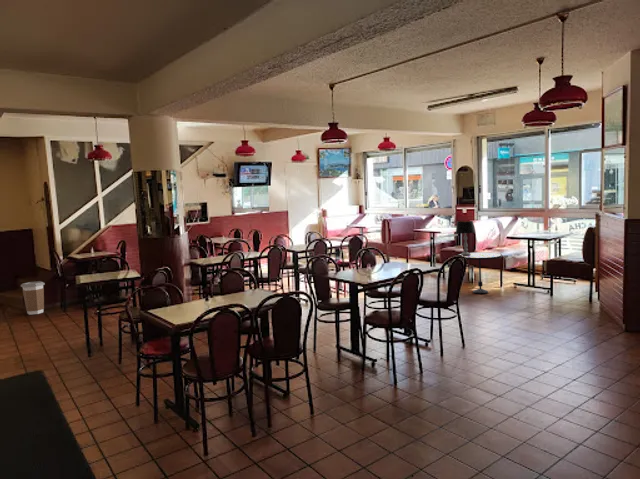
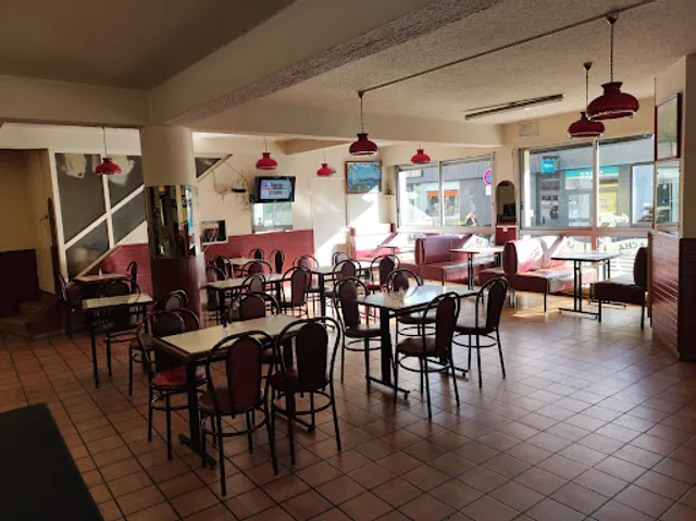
- table lamp [455,220,476,257]
- side table [458,252,503,295]
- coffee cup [20,280,46,316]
